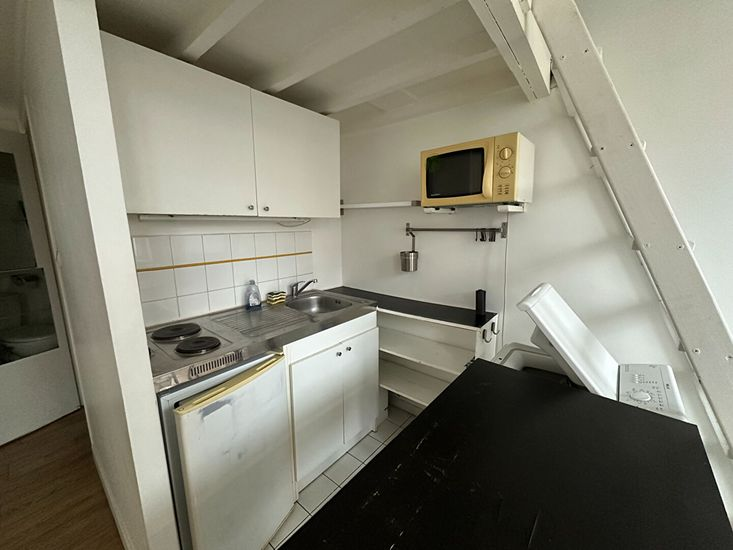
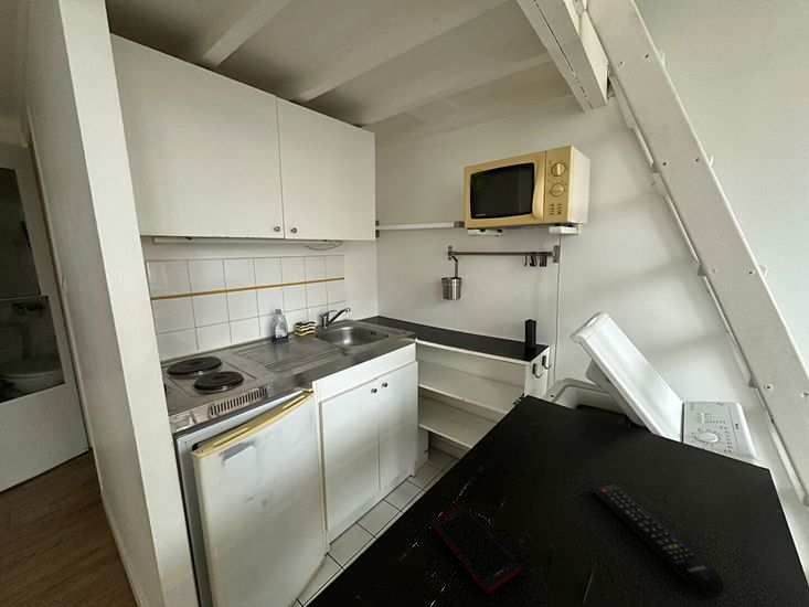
+ cell phone [432,505,522,594]
+ remote control [590,484,725,599]
